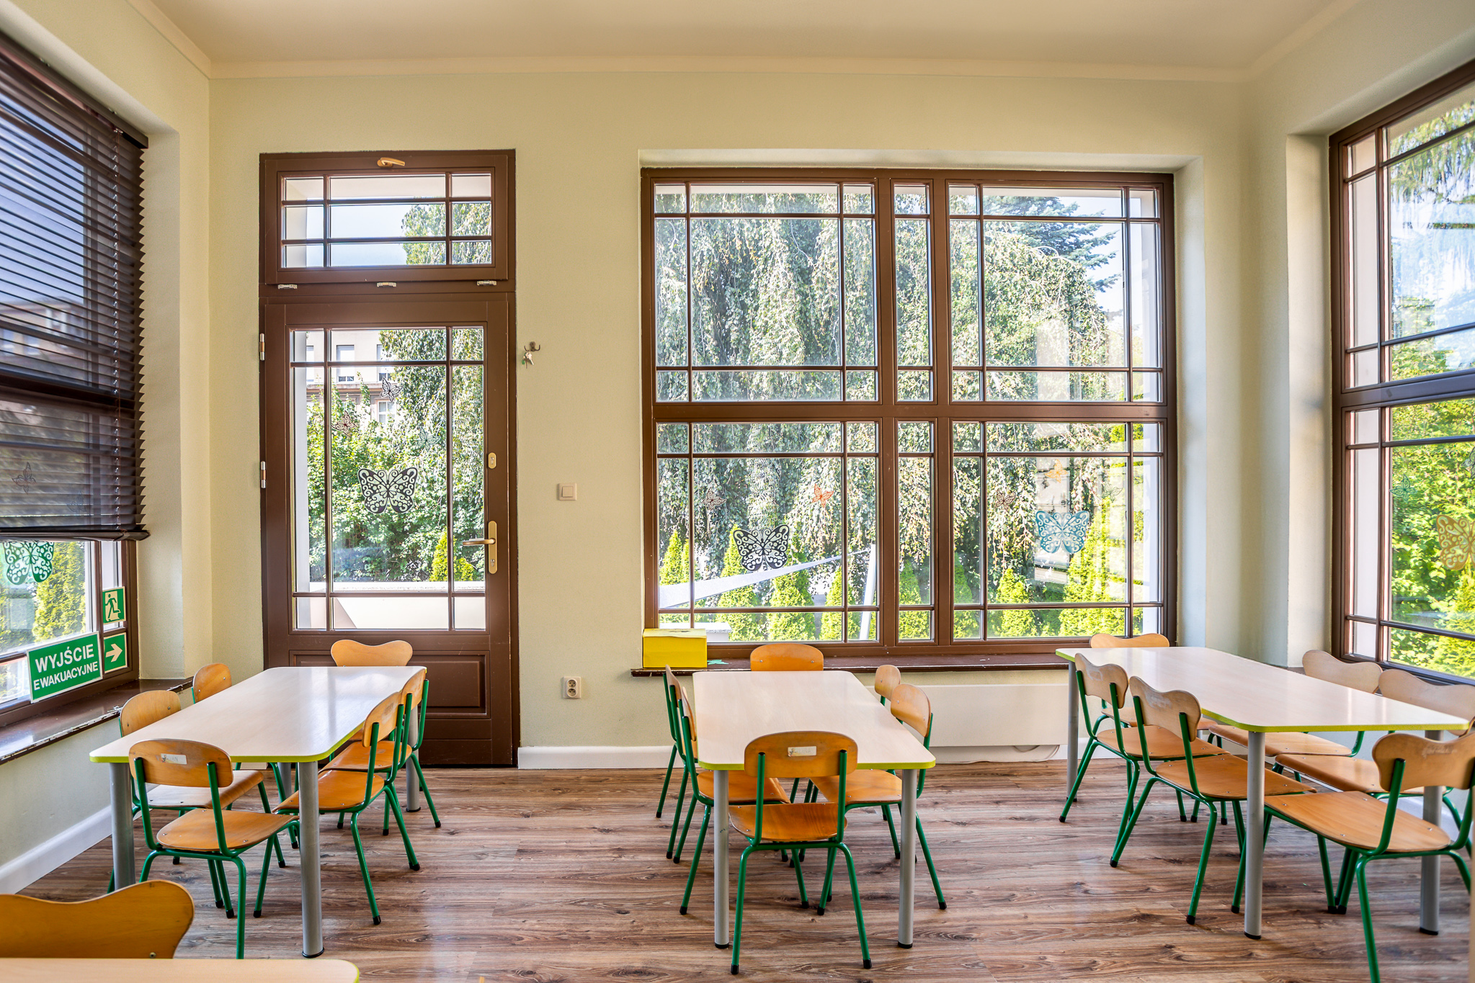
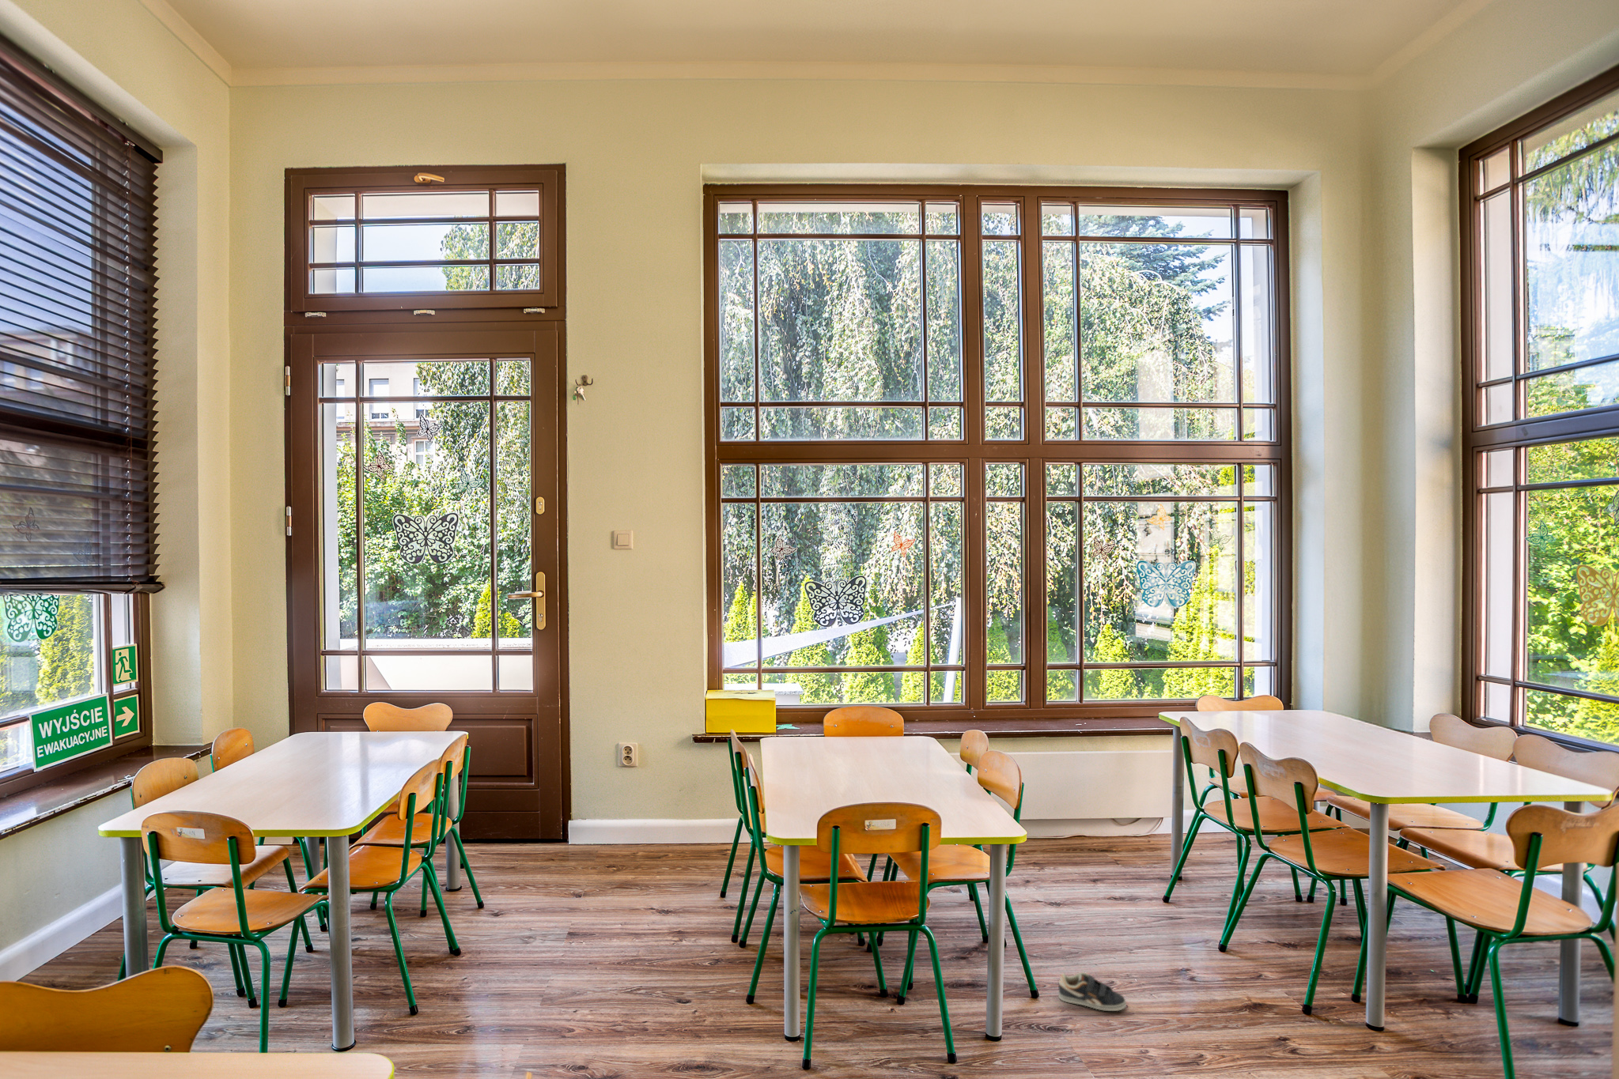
+ sneaker [1058,972,1128,1012]
